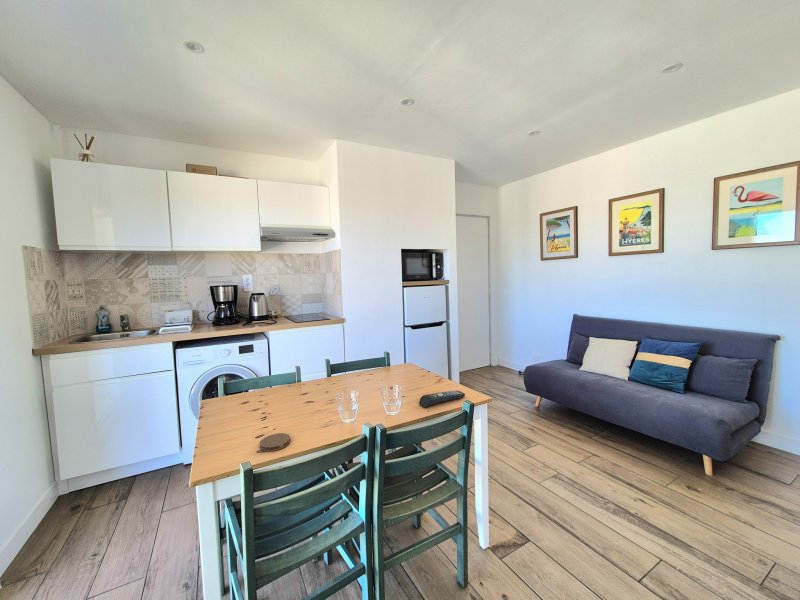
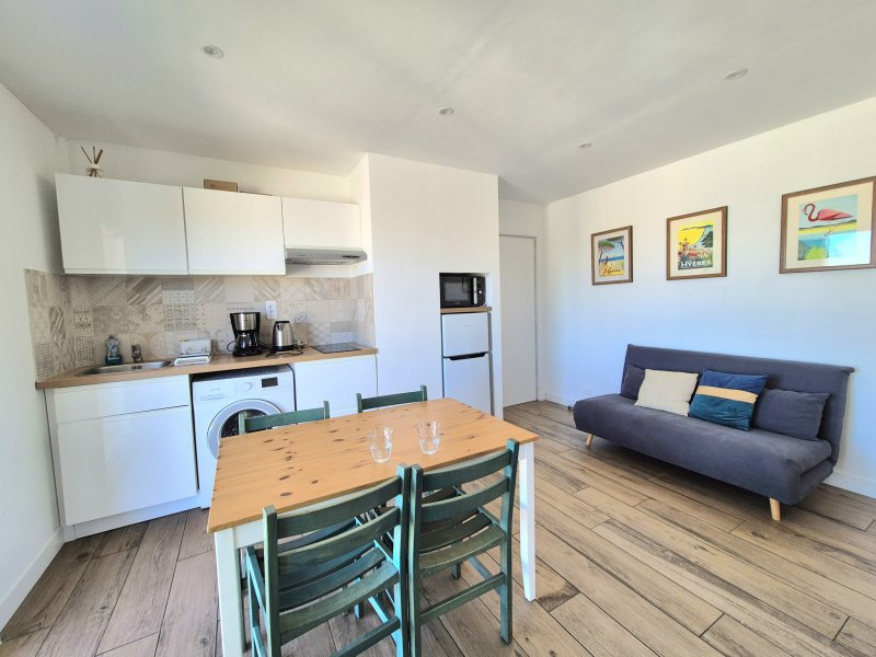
- coaster [259,432,292,452]
- remote control [418,390,466,408]
